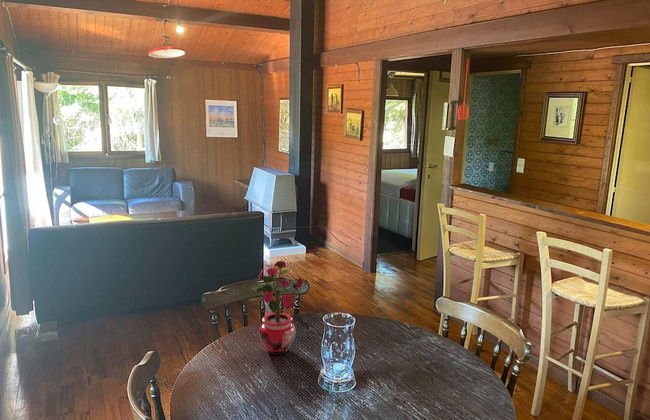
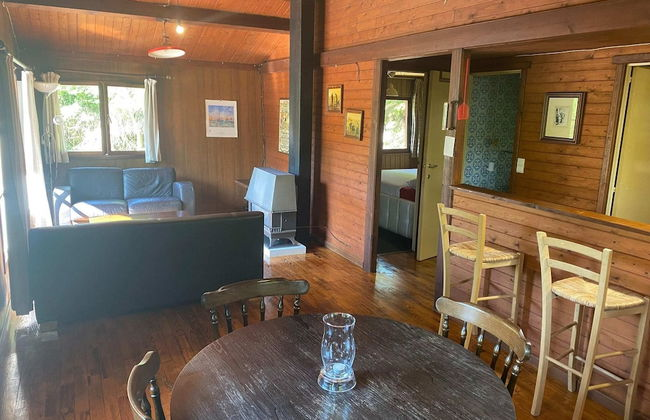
- potted plant [250,260,304,355]
